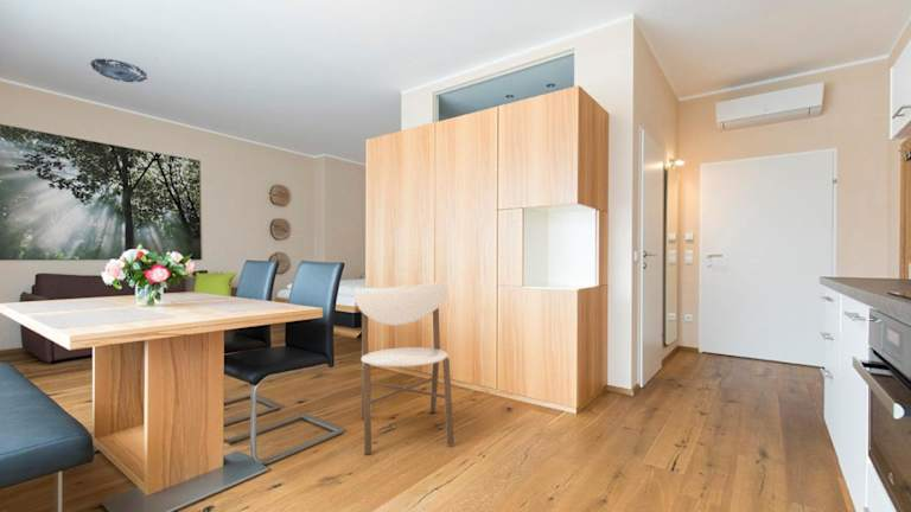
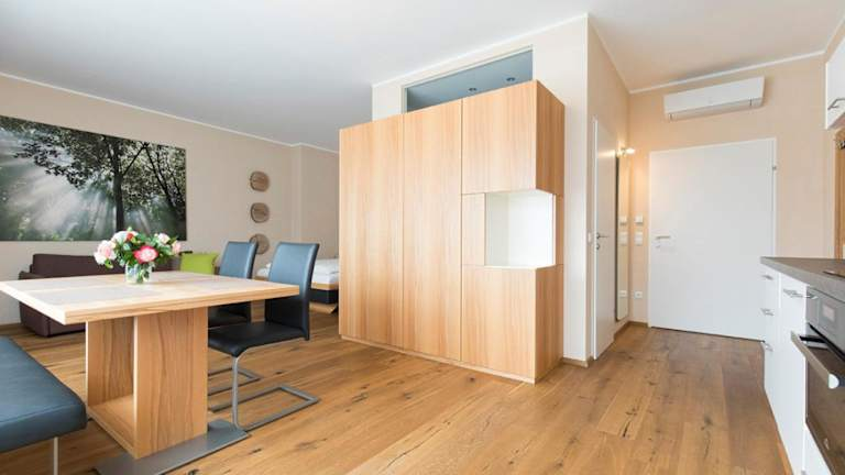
- ceiling light [89,57,158,84]
- dining chair [352,281,456,455]
